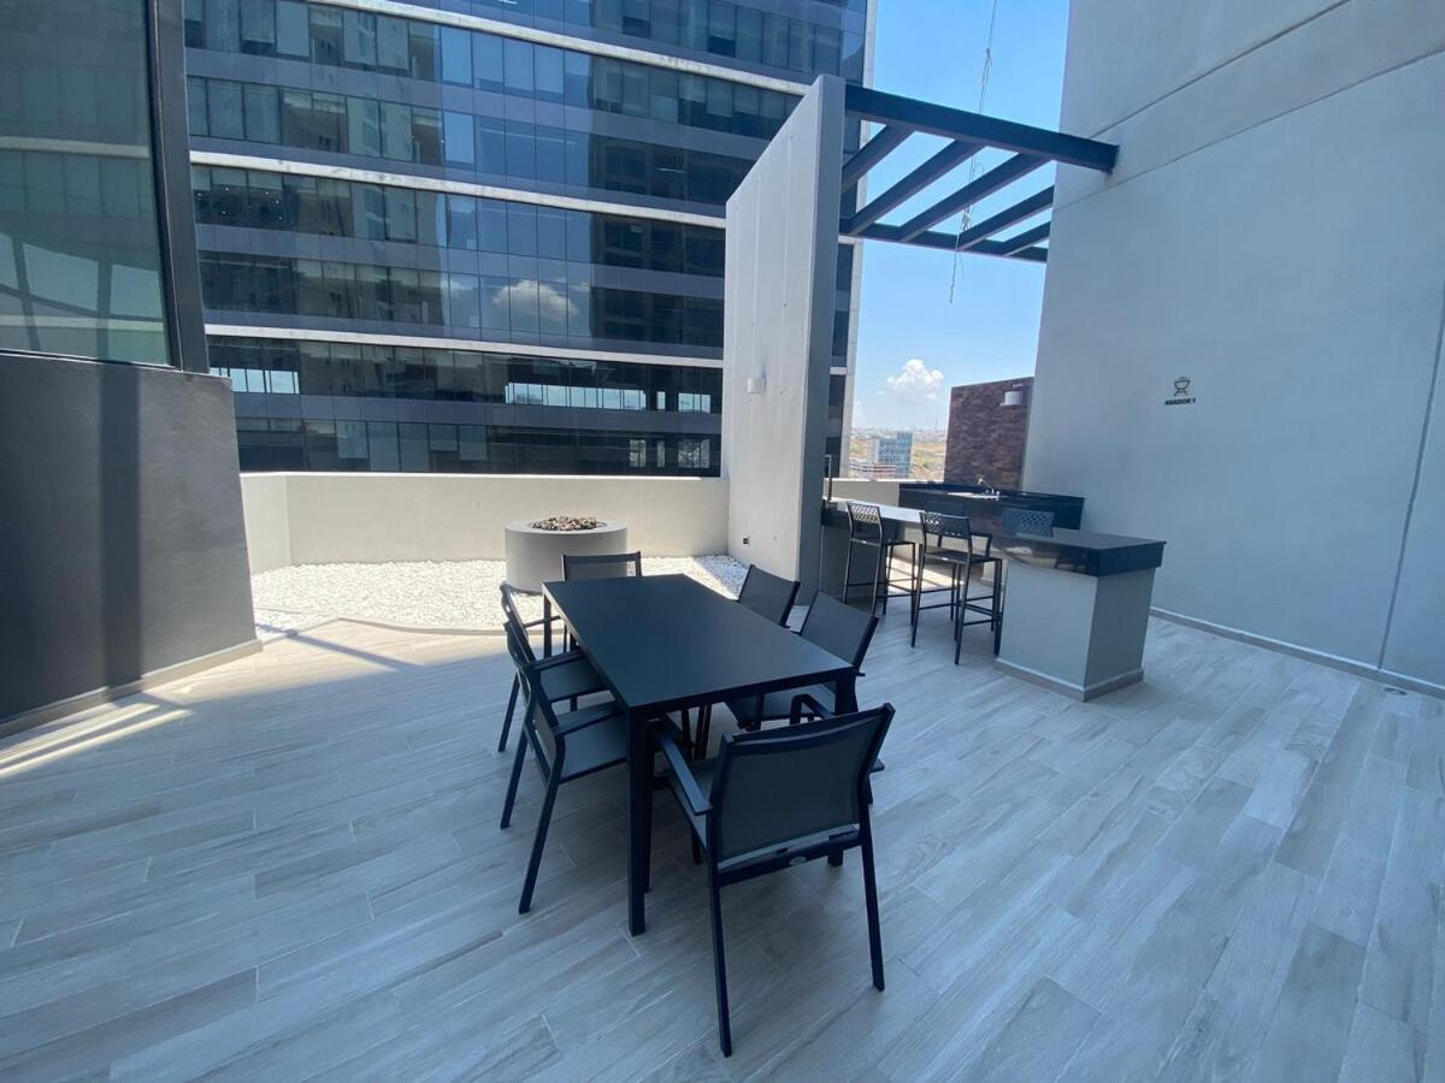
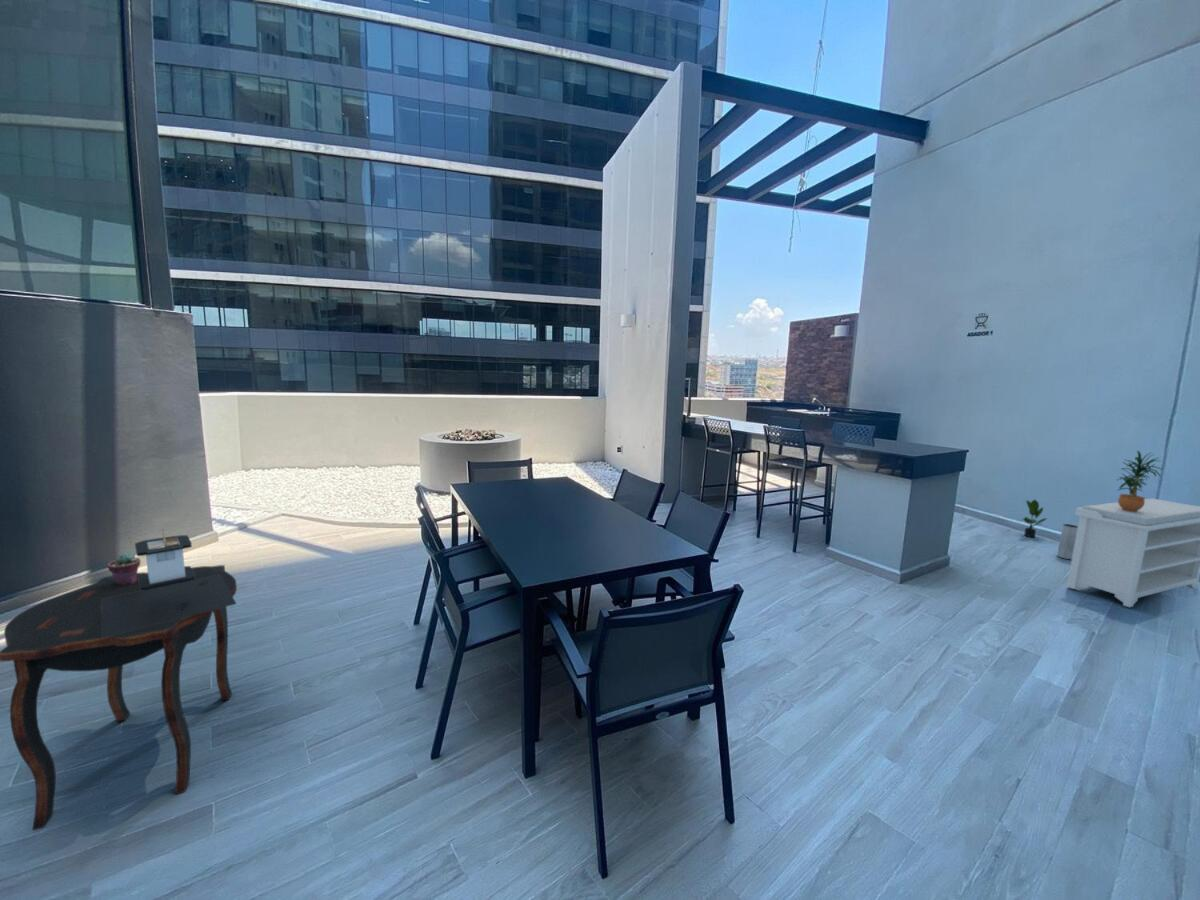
+ side table [0,564,238,832]
+ vase [1056,523,1078,560]
+ potted succulent [107,552,141,585]
+ potted plant [1021,499,1047,539]
+ potted plant [1116,450,1163,512]
+ lantern [102,528,237,638]
+ bench [1066,498,1200,608]
